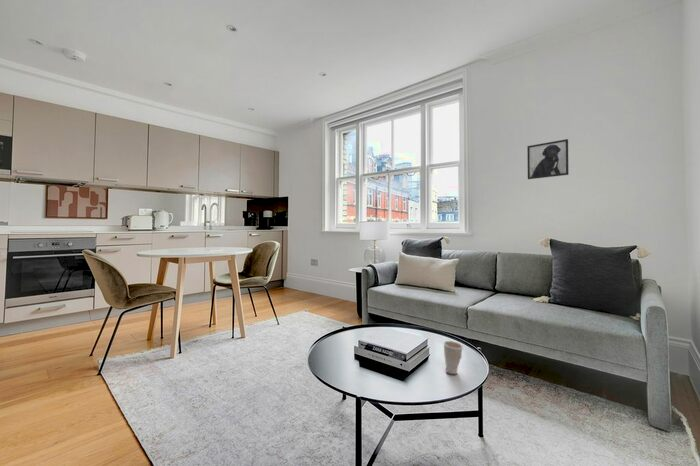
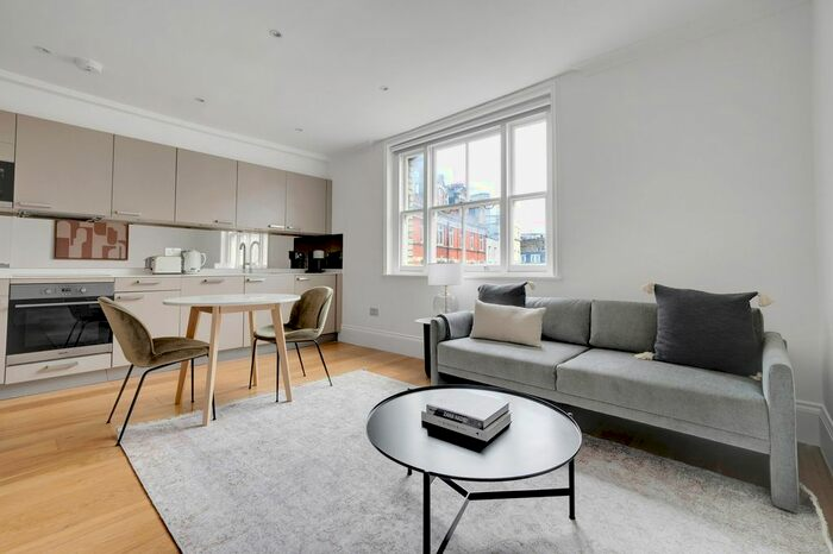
- cup [443,340,464,375]
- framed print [526,138,570,180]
